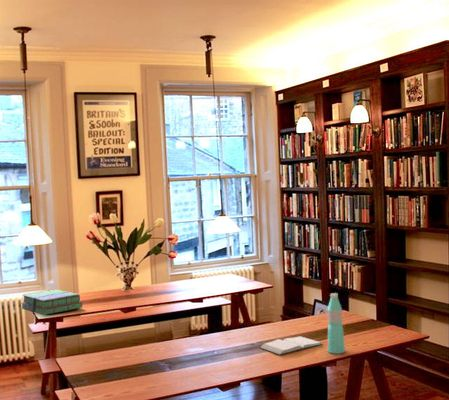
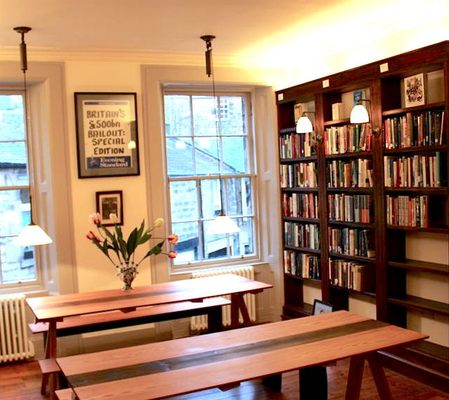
- book [259,335,323,356]
- stack of books [20,289,83,316]
- water bottle [326,292,346,355]
